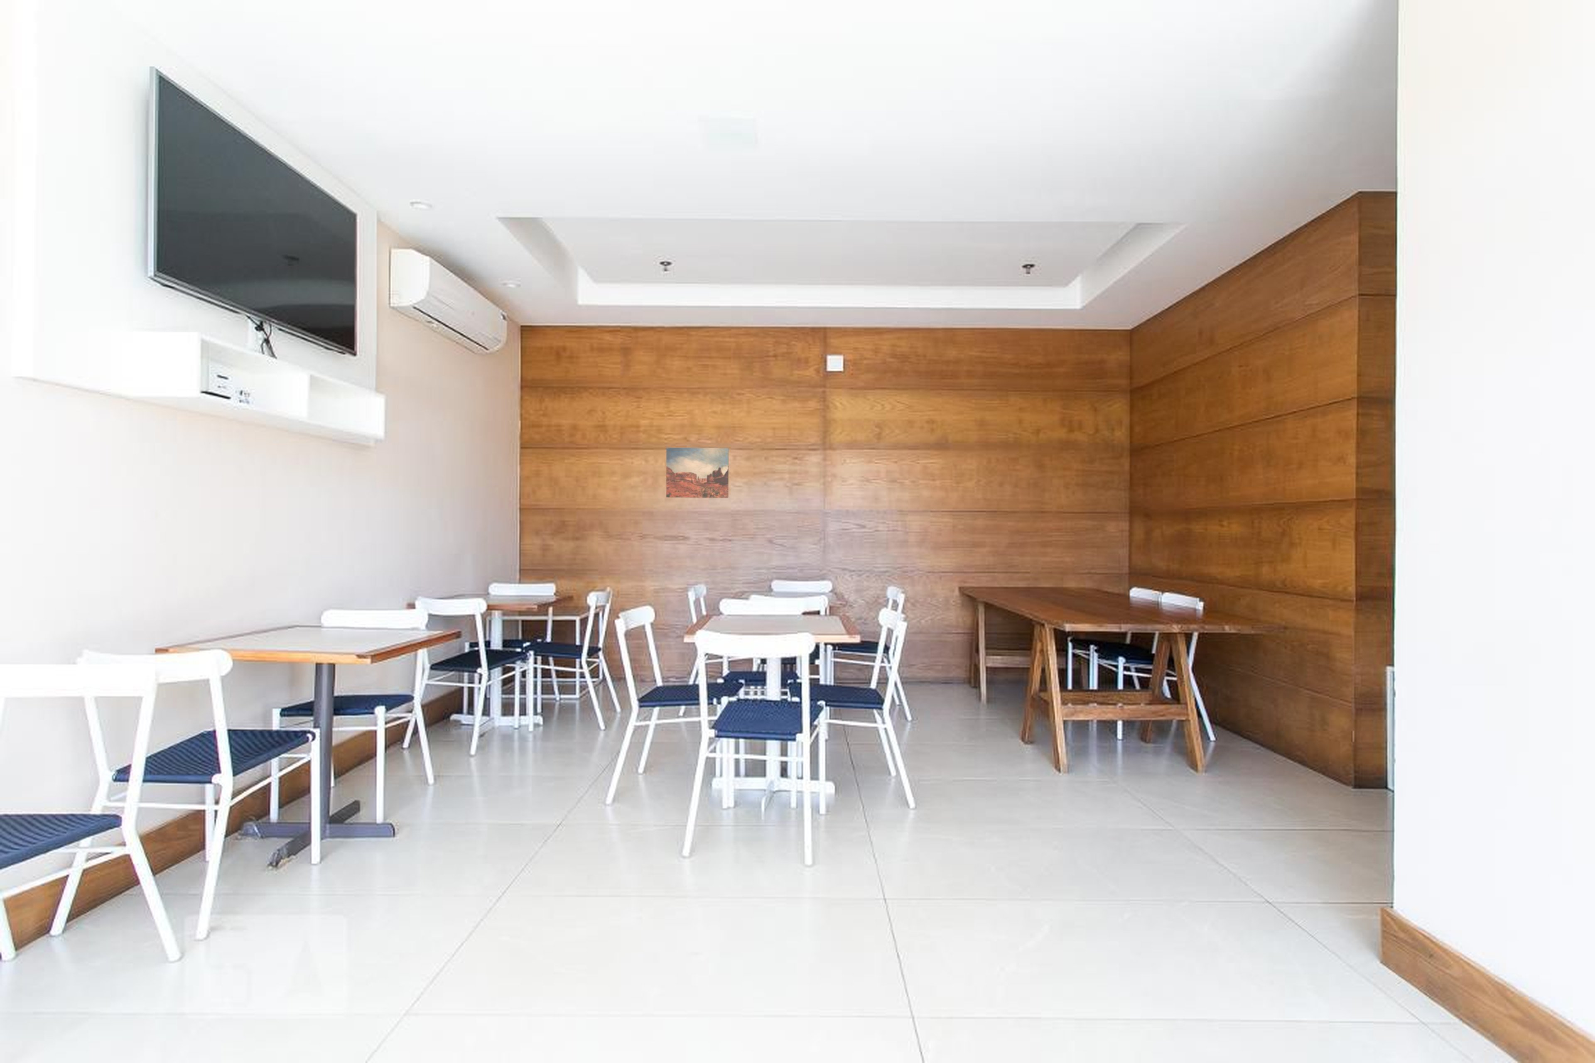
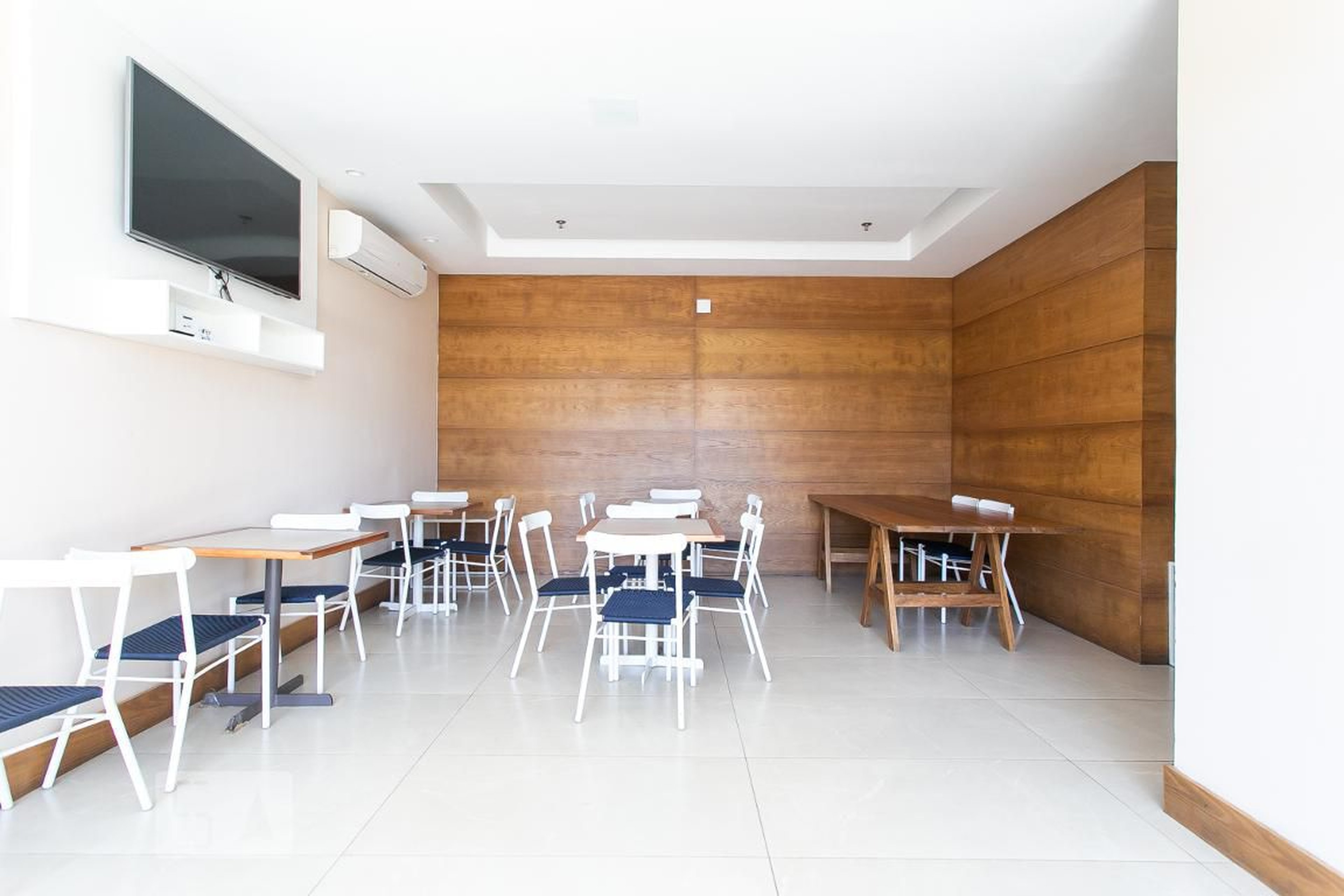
- wall art [666,447,729,498]
